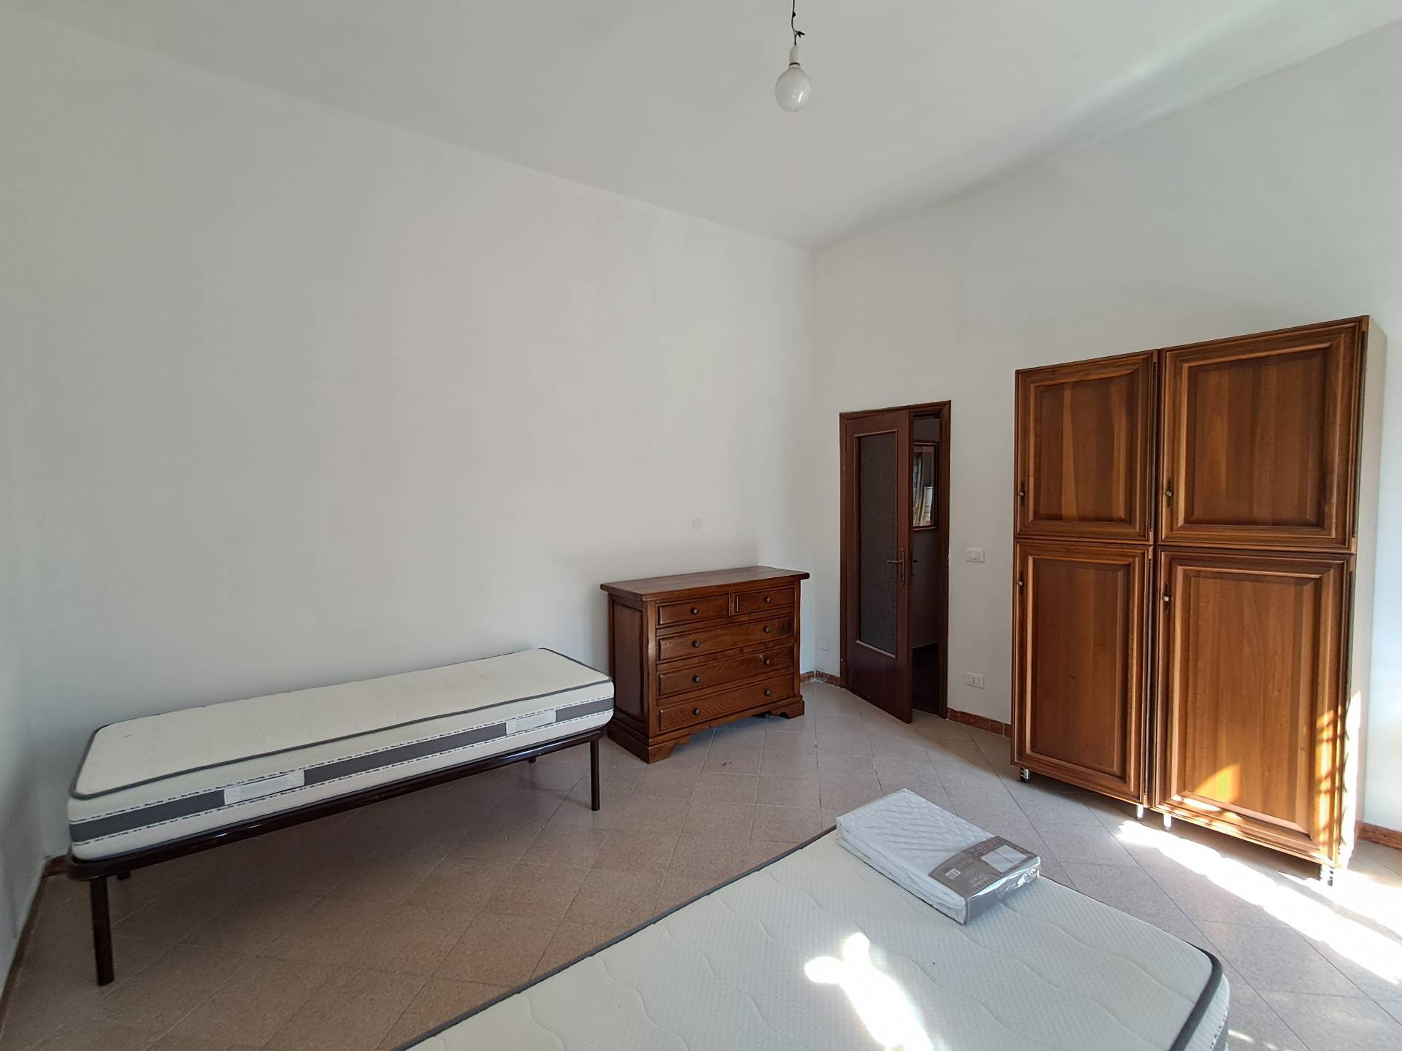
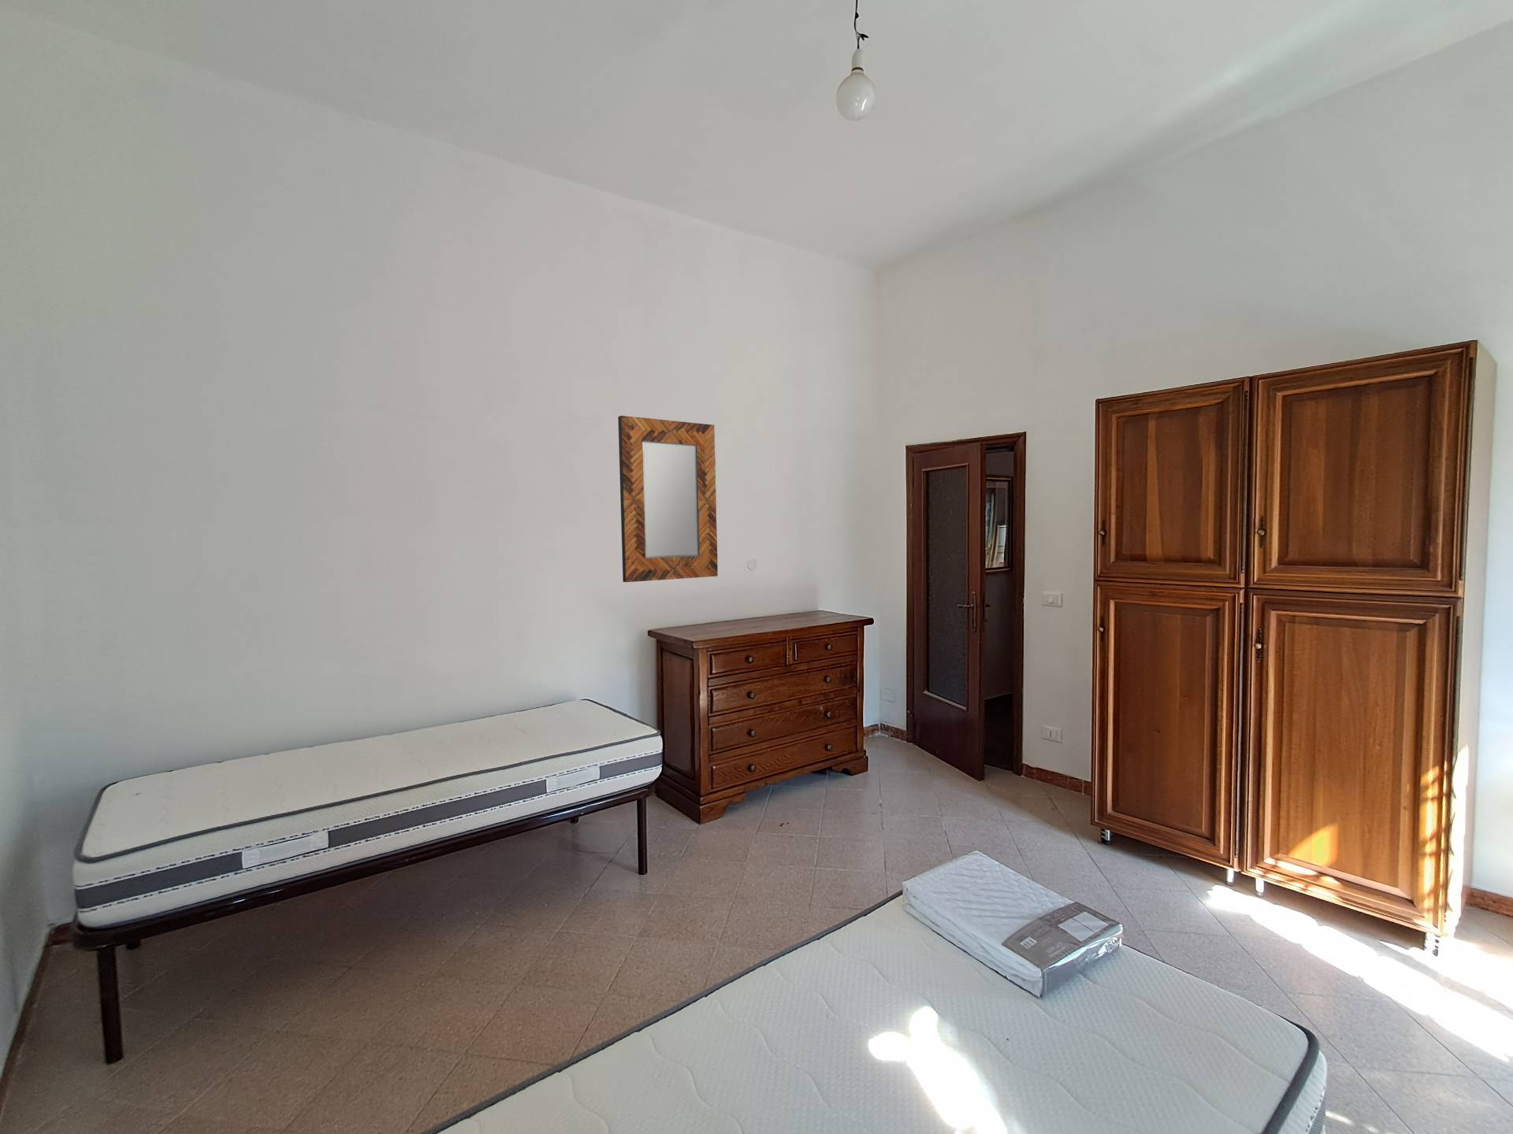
+ home mirror [617,415,718,582]
